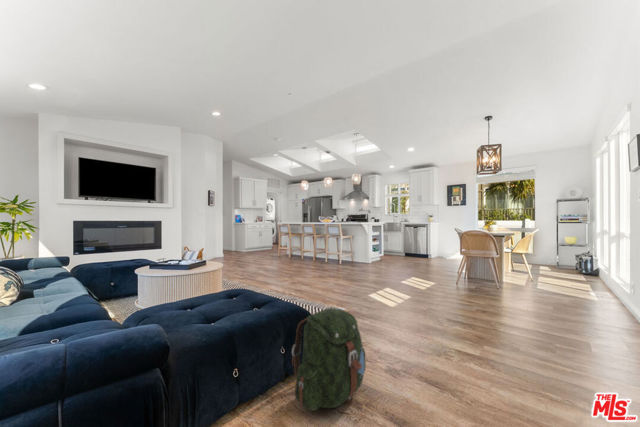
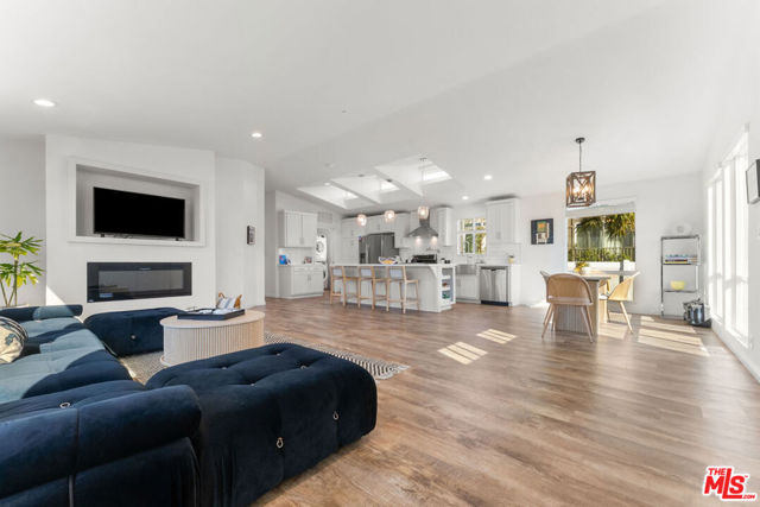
- backpack [291,307,367,412]
